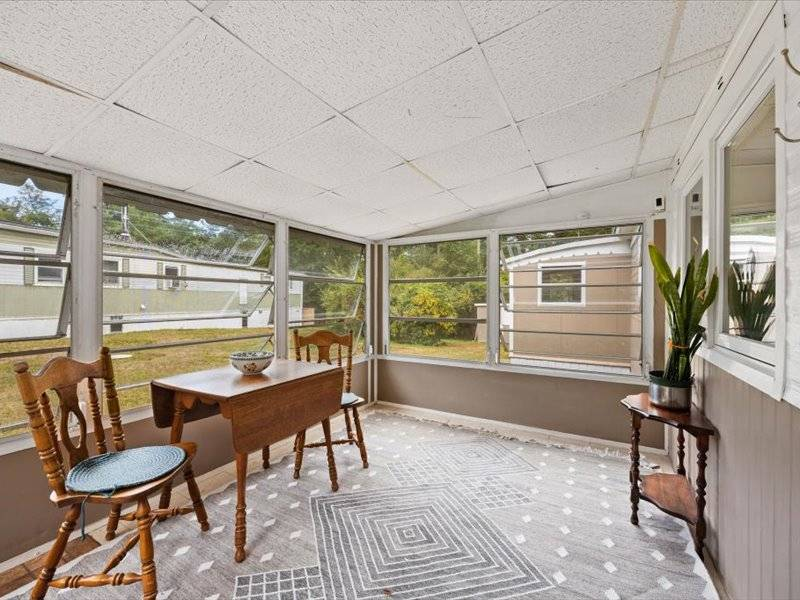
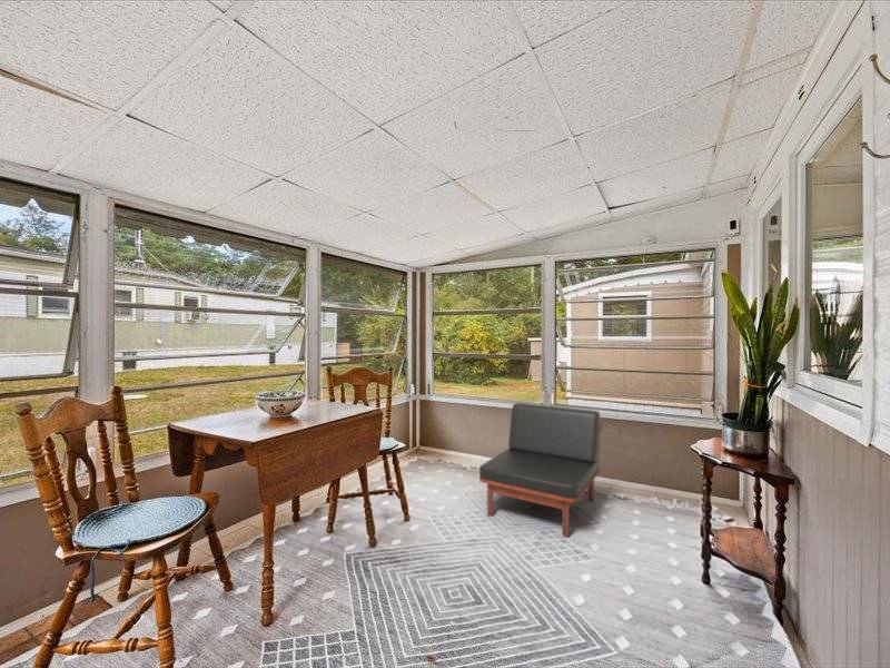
+ armchair [478,402,604,539]
